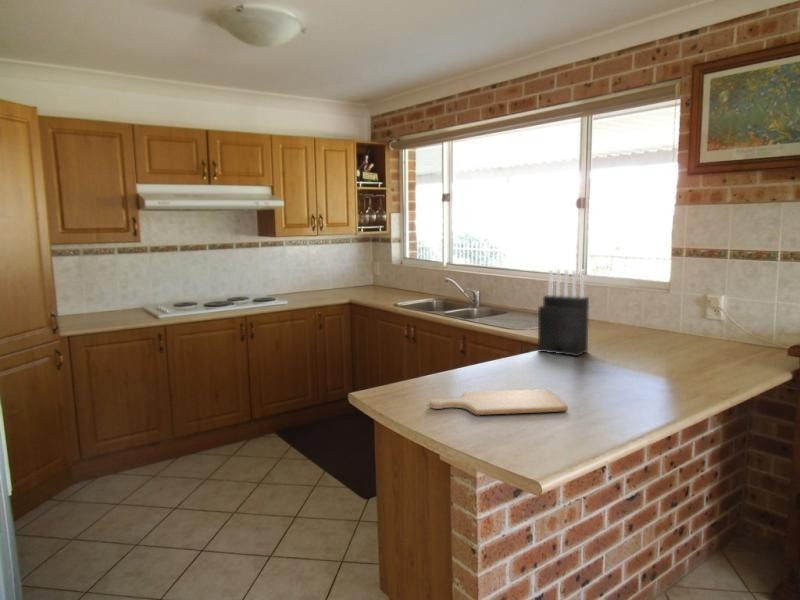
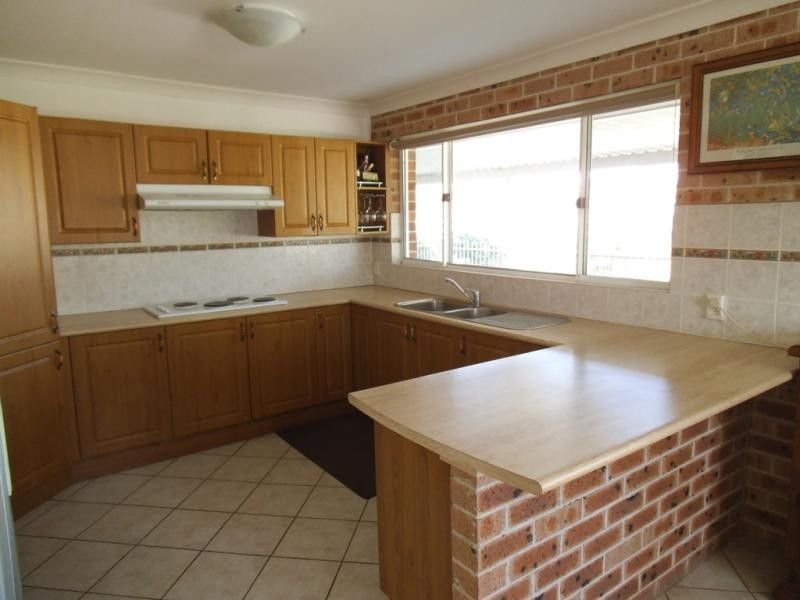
- knife block [537,267,590,357]
- chopping board [428,388,569,416]
